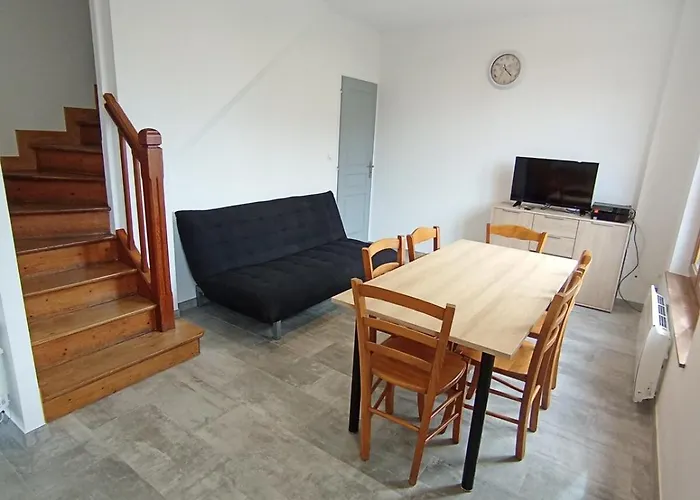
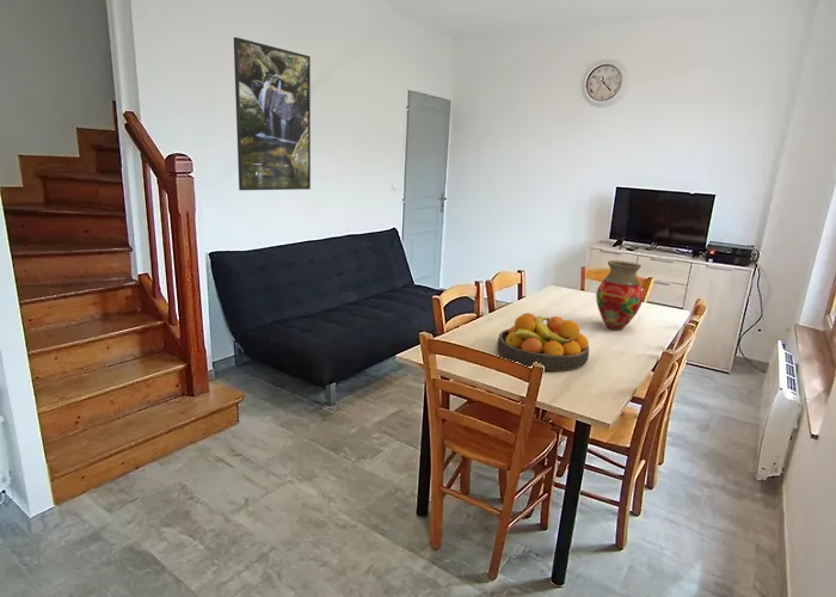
+ vase [595,259,644,331]
+ fruit bowl [497,312,590,371]
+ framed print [233,36,312,191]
